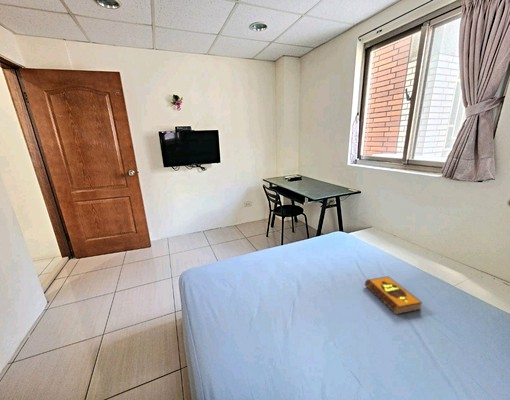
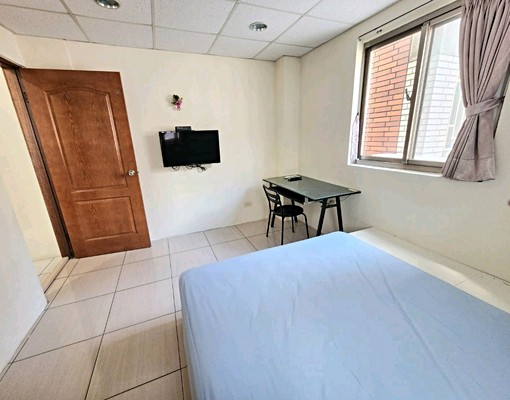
- hardback book [364,275,423,316]
